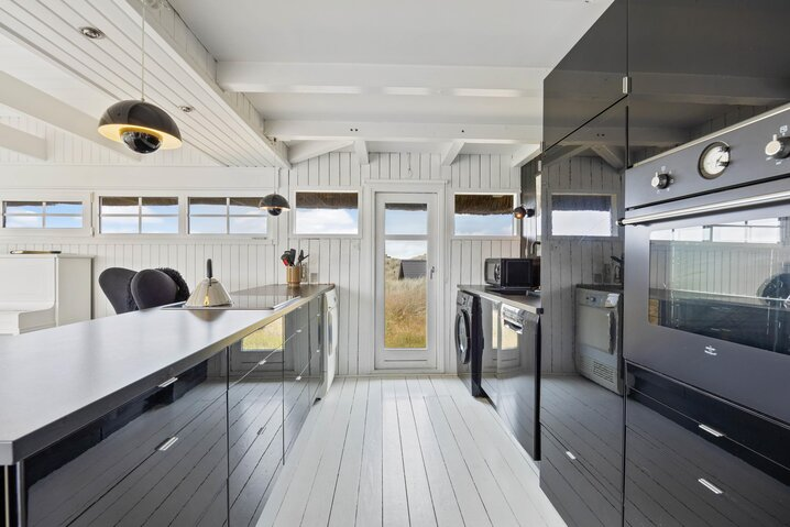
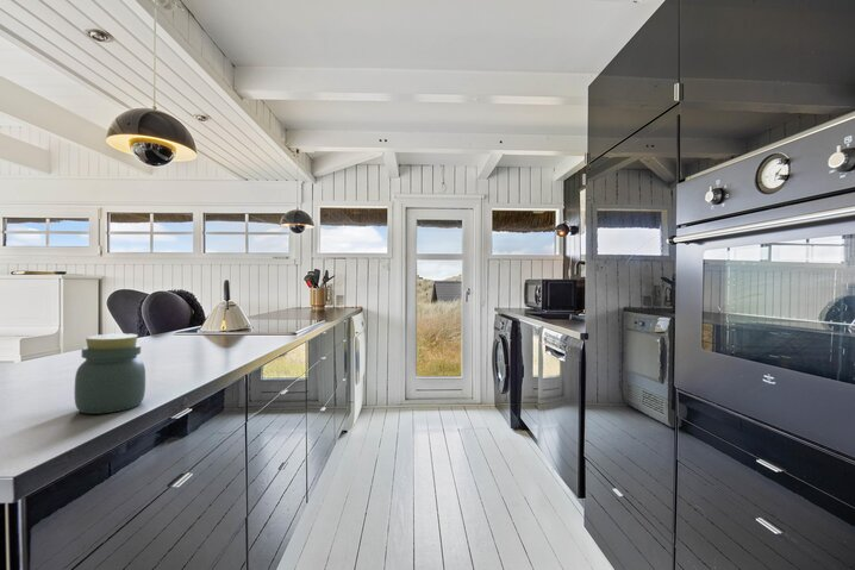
+ jar [74,332,146,415]
